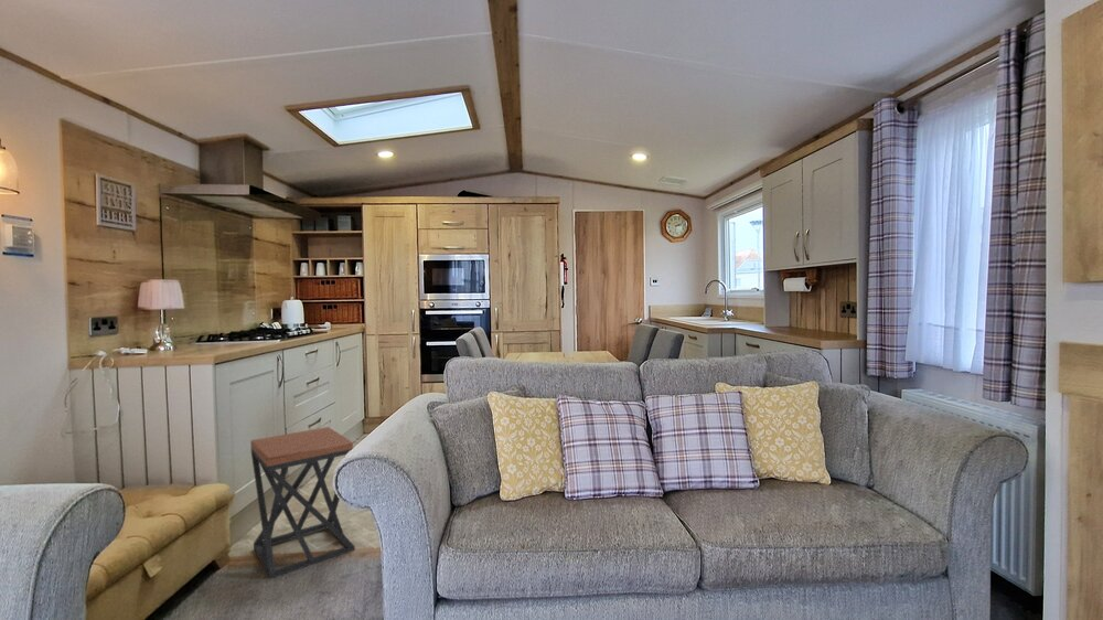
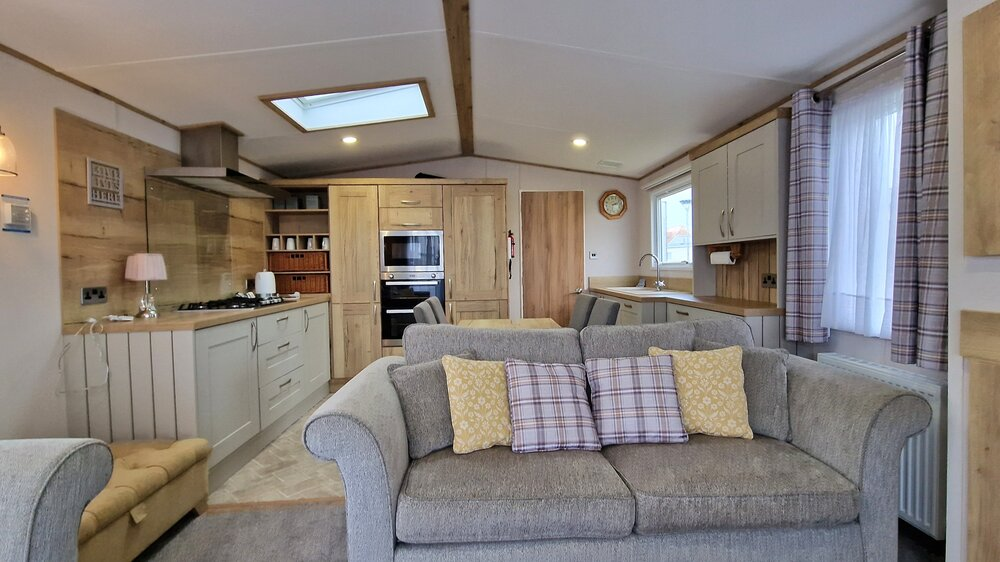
- stool [249,426,356,579]
